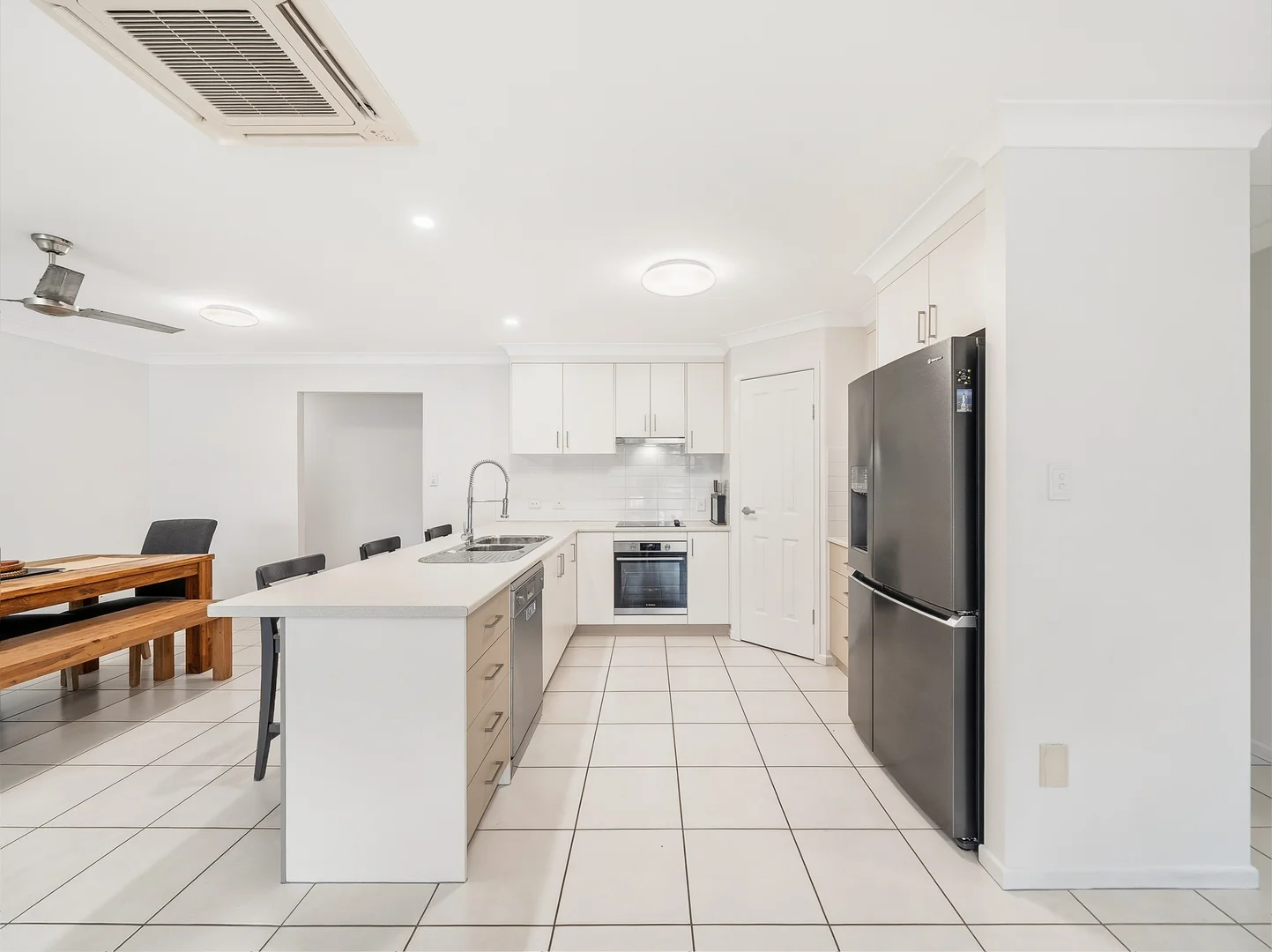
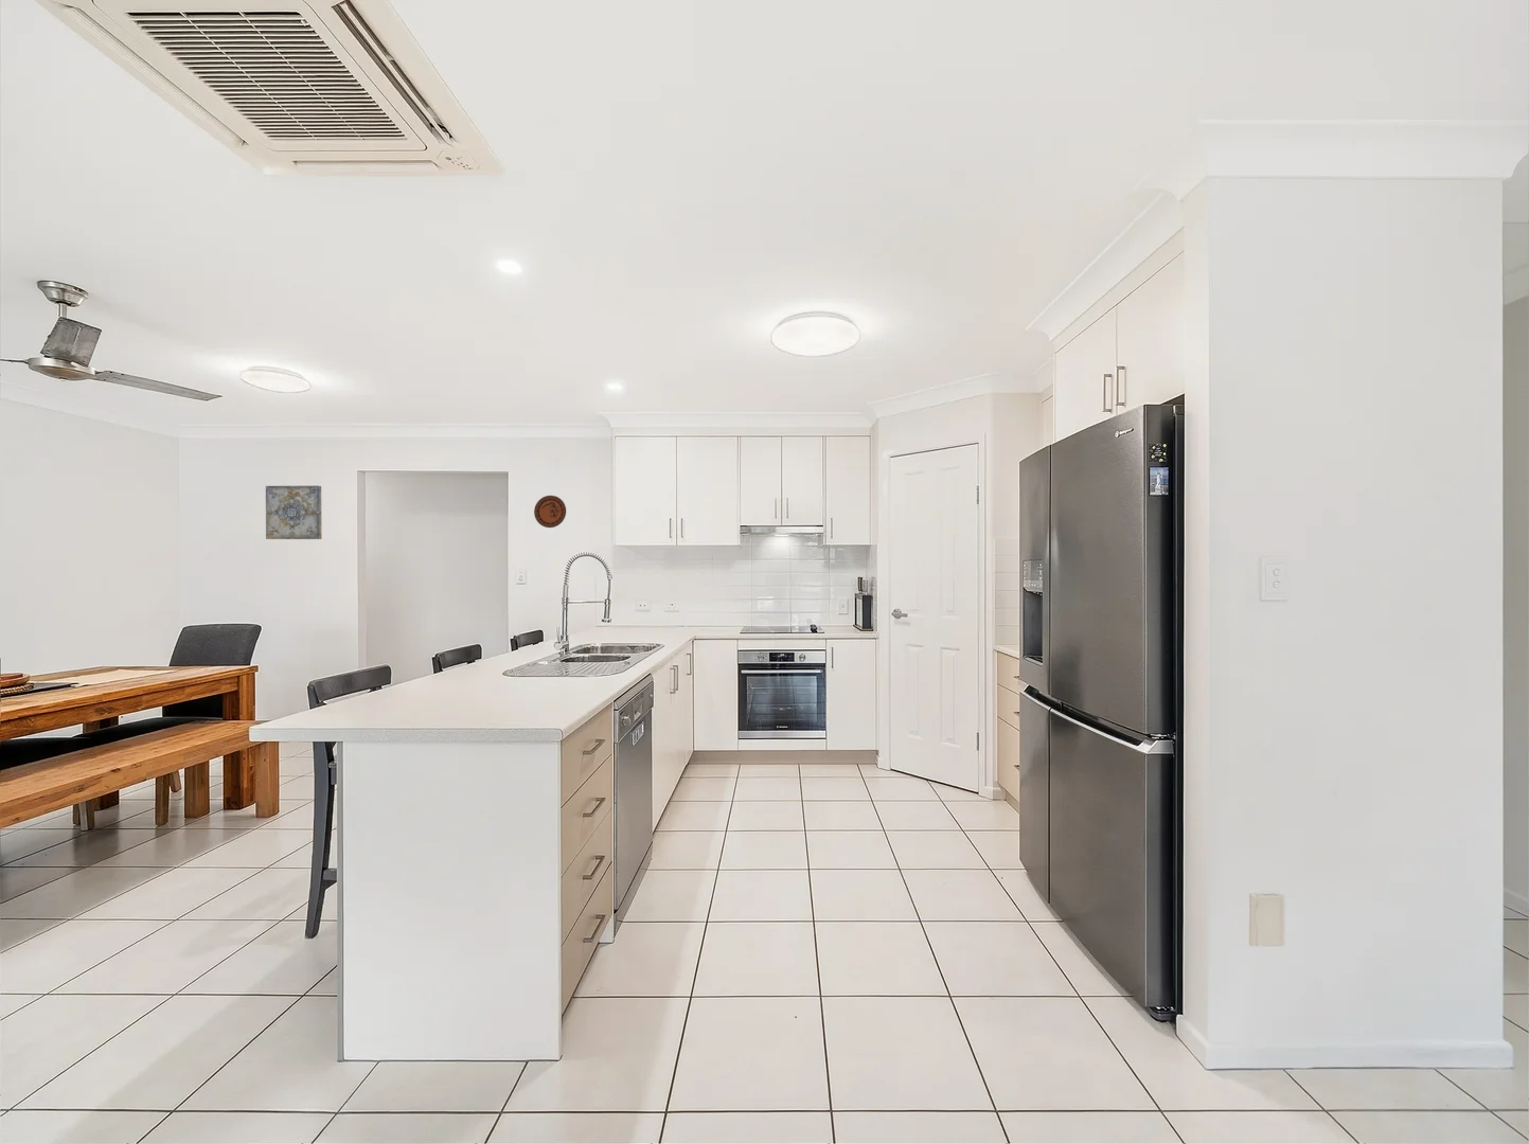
+ decorative plate [533,495,567,529]
+ wall art [264,484,323,541]
